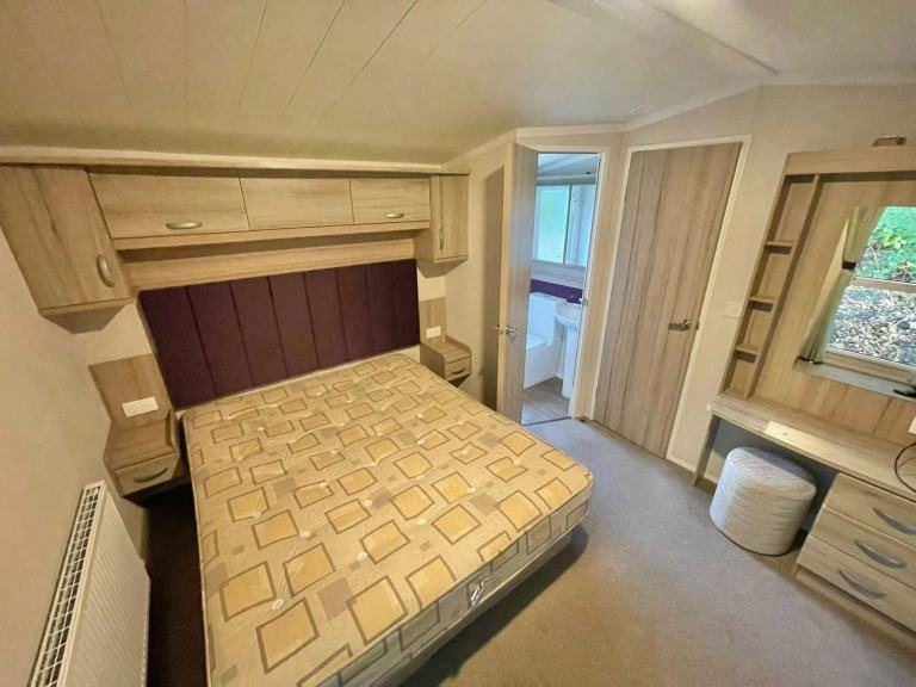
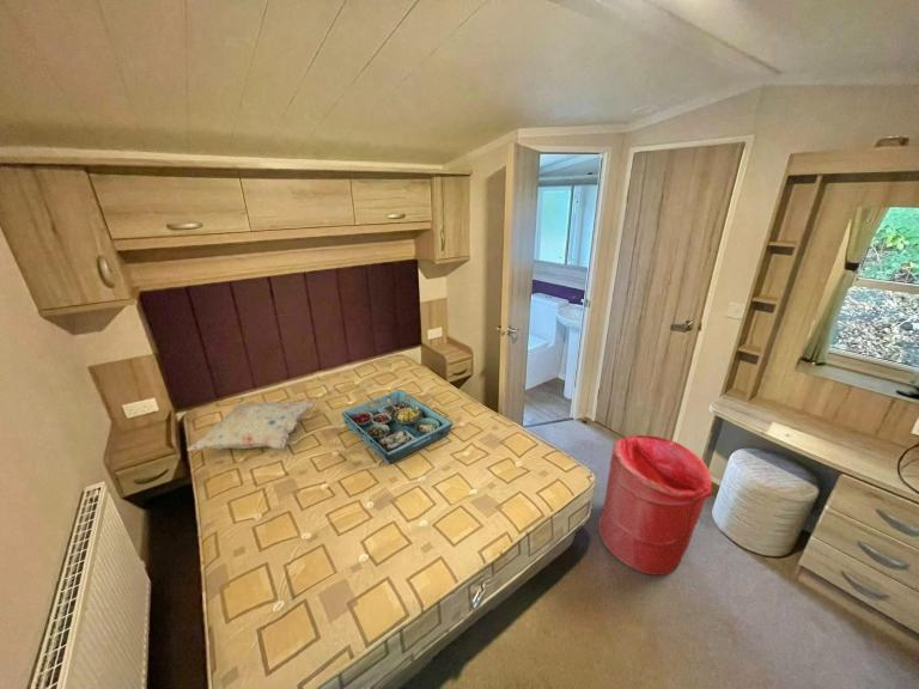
+ laundry hamper [597,434,713,577]
+ decorative pillow [185,400,316,452]
+ serving tray [340,389,454,467]
